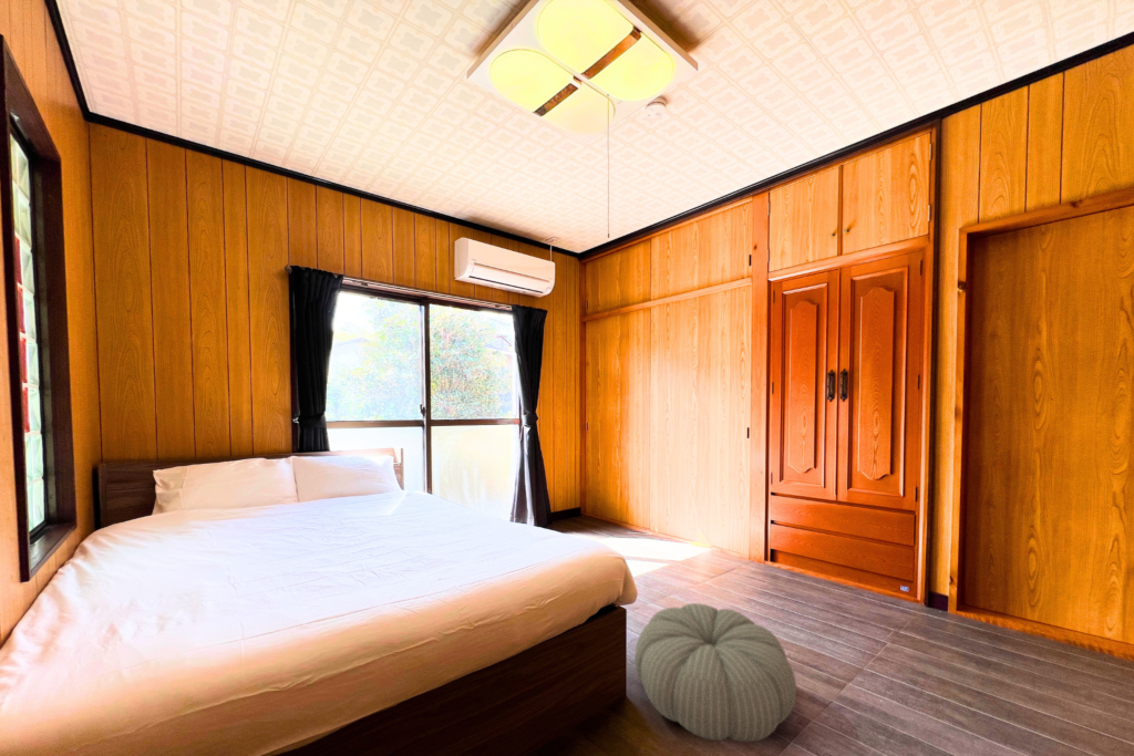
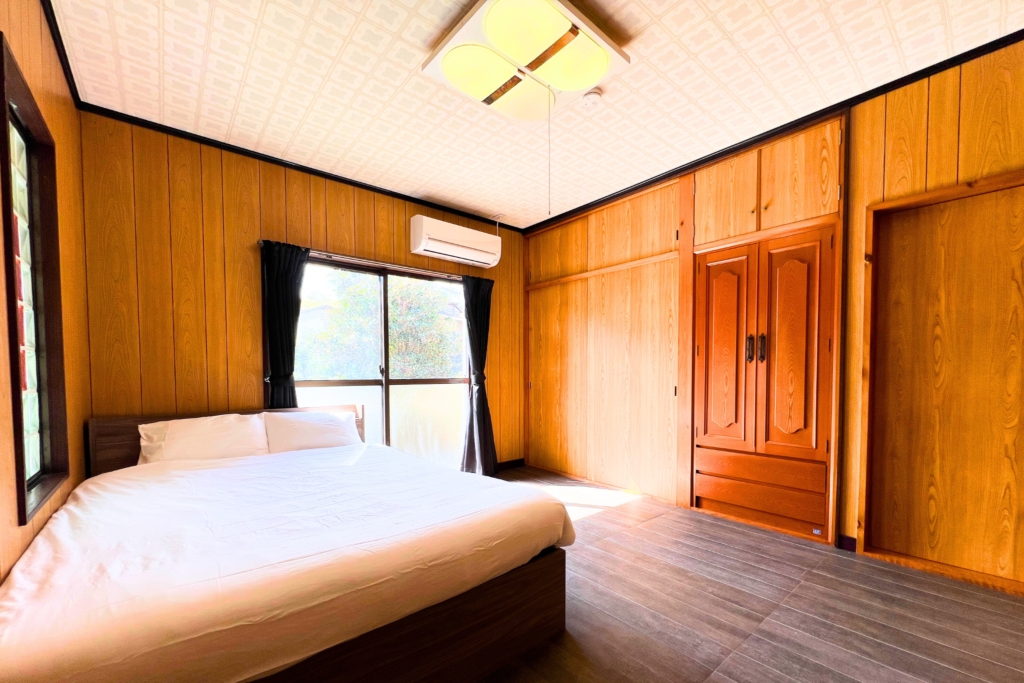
- pouf [633,602,797,744]
